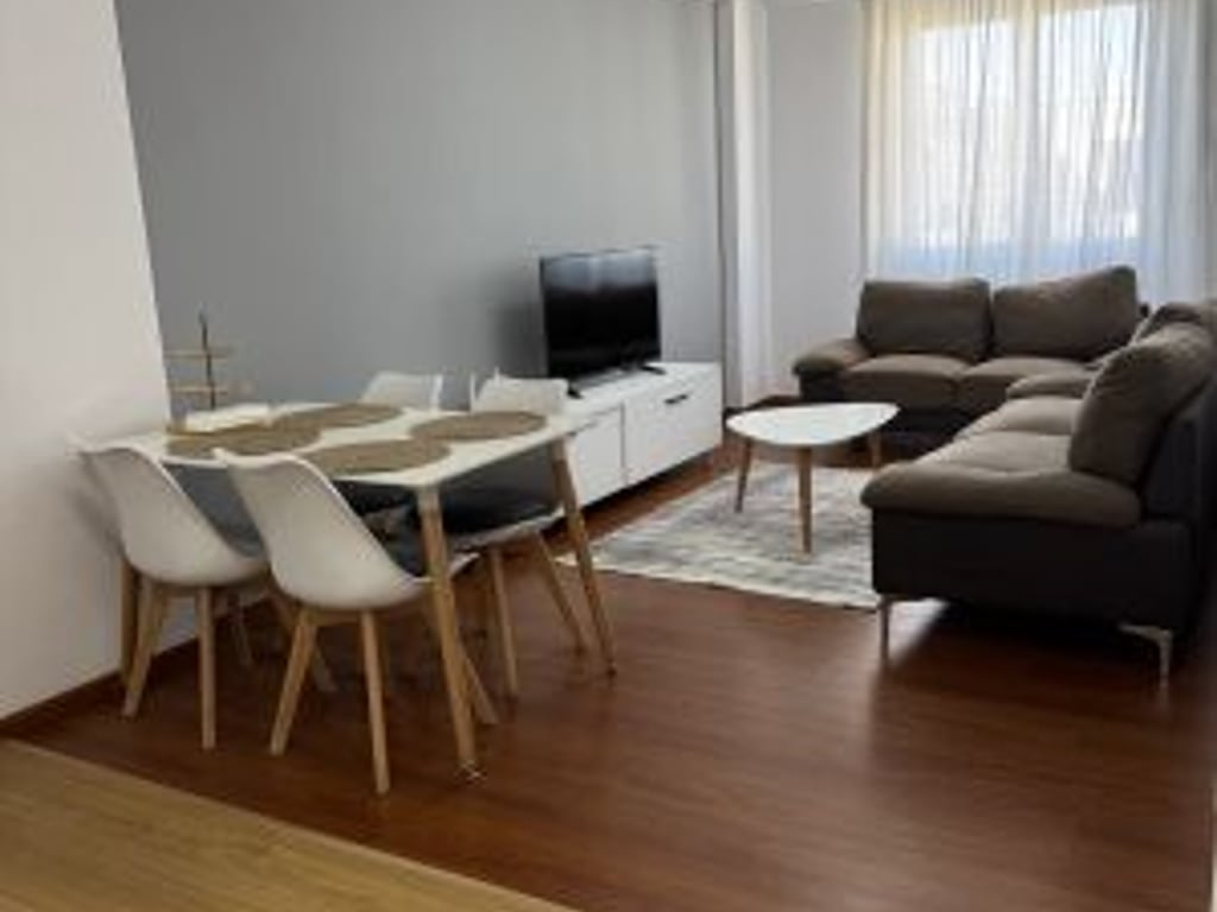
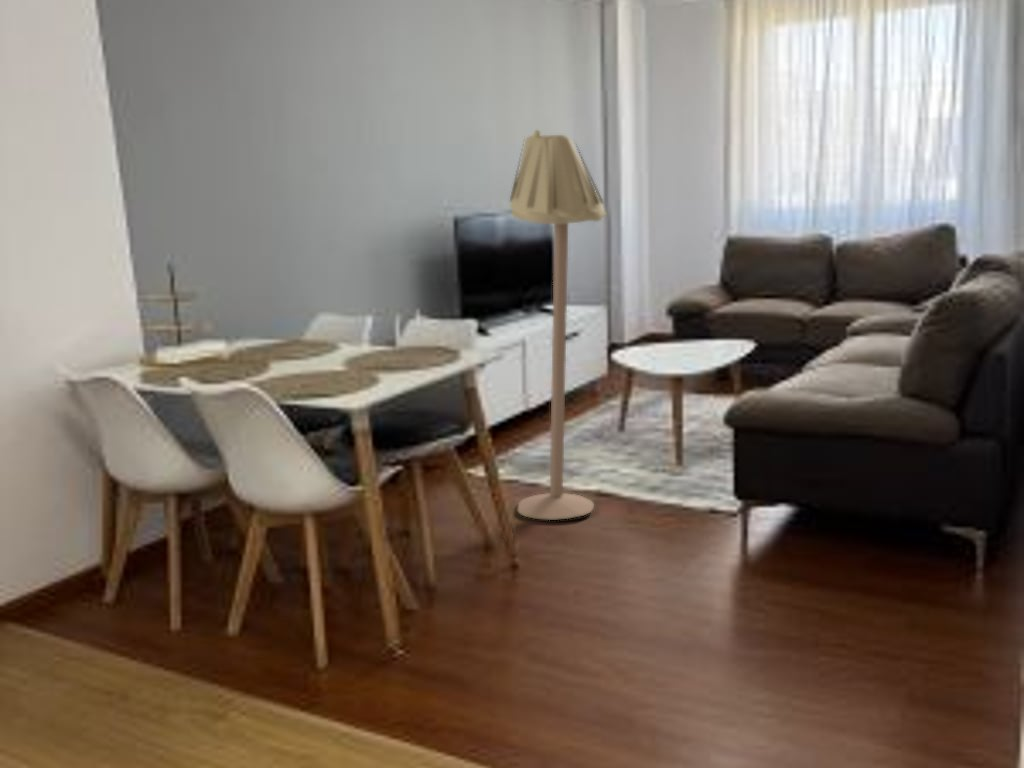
+ floor lamp [509,129,607,521]
